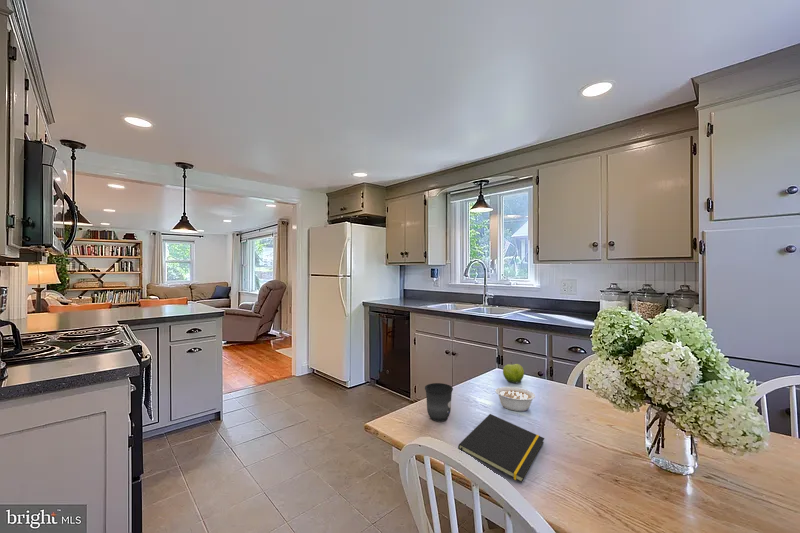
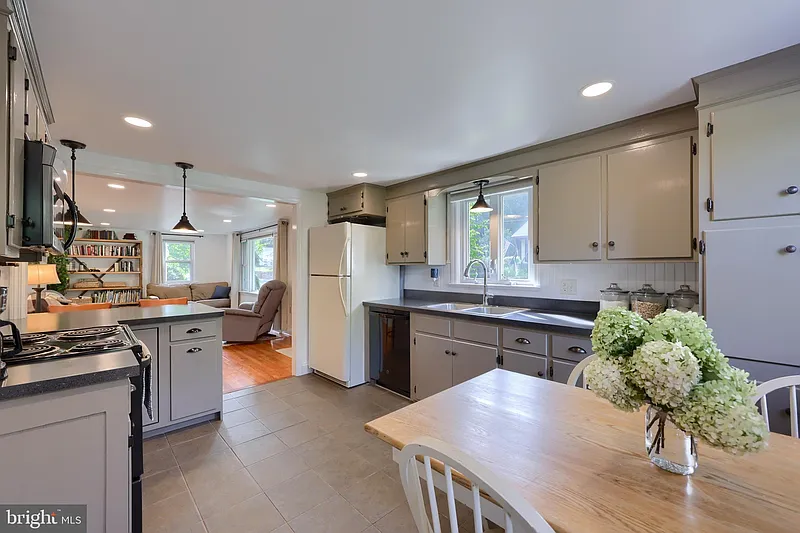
- fruit [502,362,525,384]
- mug [424,382,454,422]
- legume [495,386,536,412]
- notepad [457,413,545,484]
